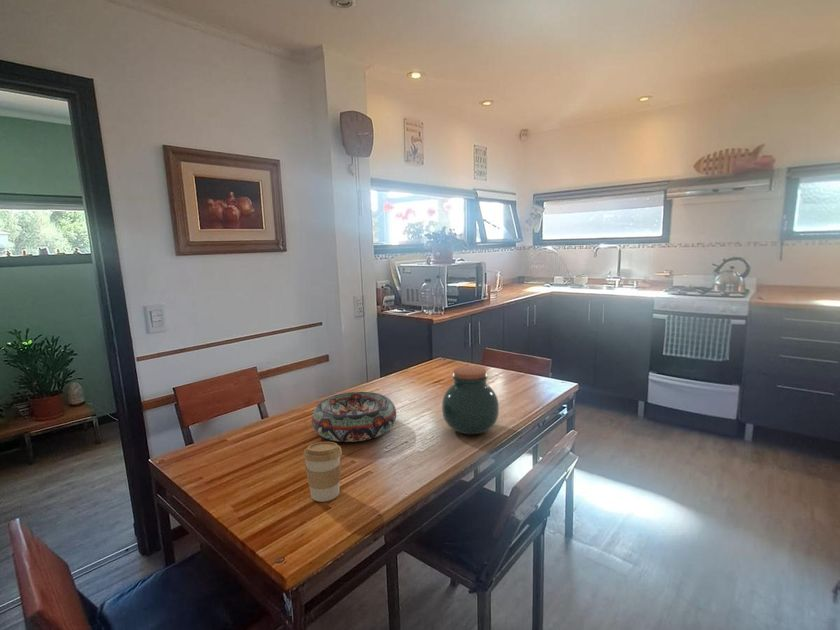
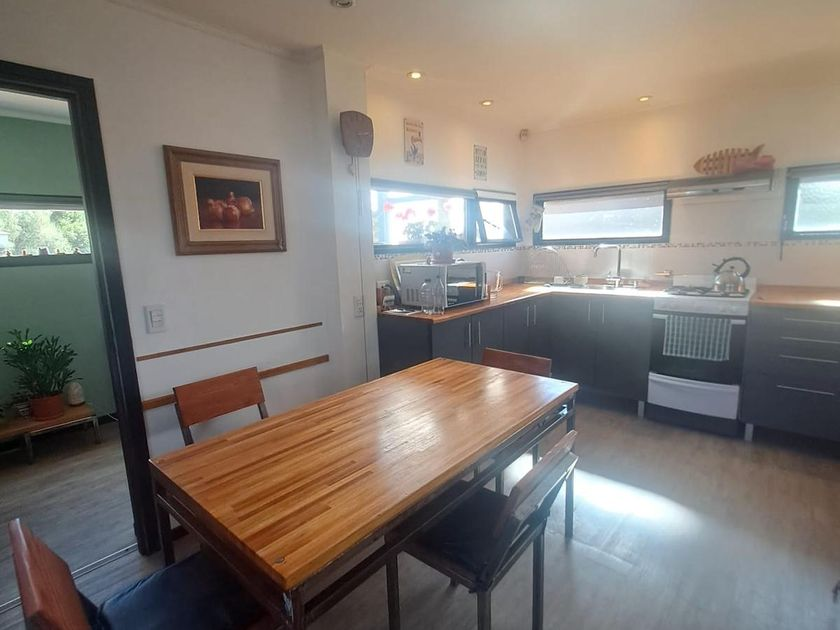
- coffee cup [302,441,343,503]
- decorative bowl [311,391,397,443]
- jar [441,365,500,435]
